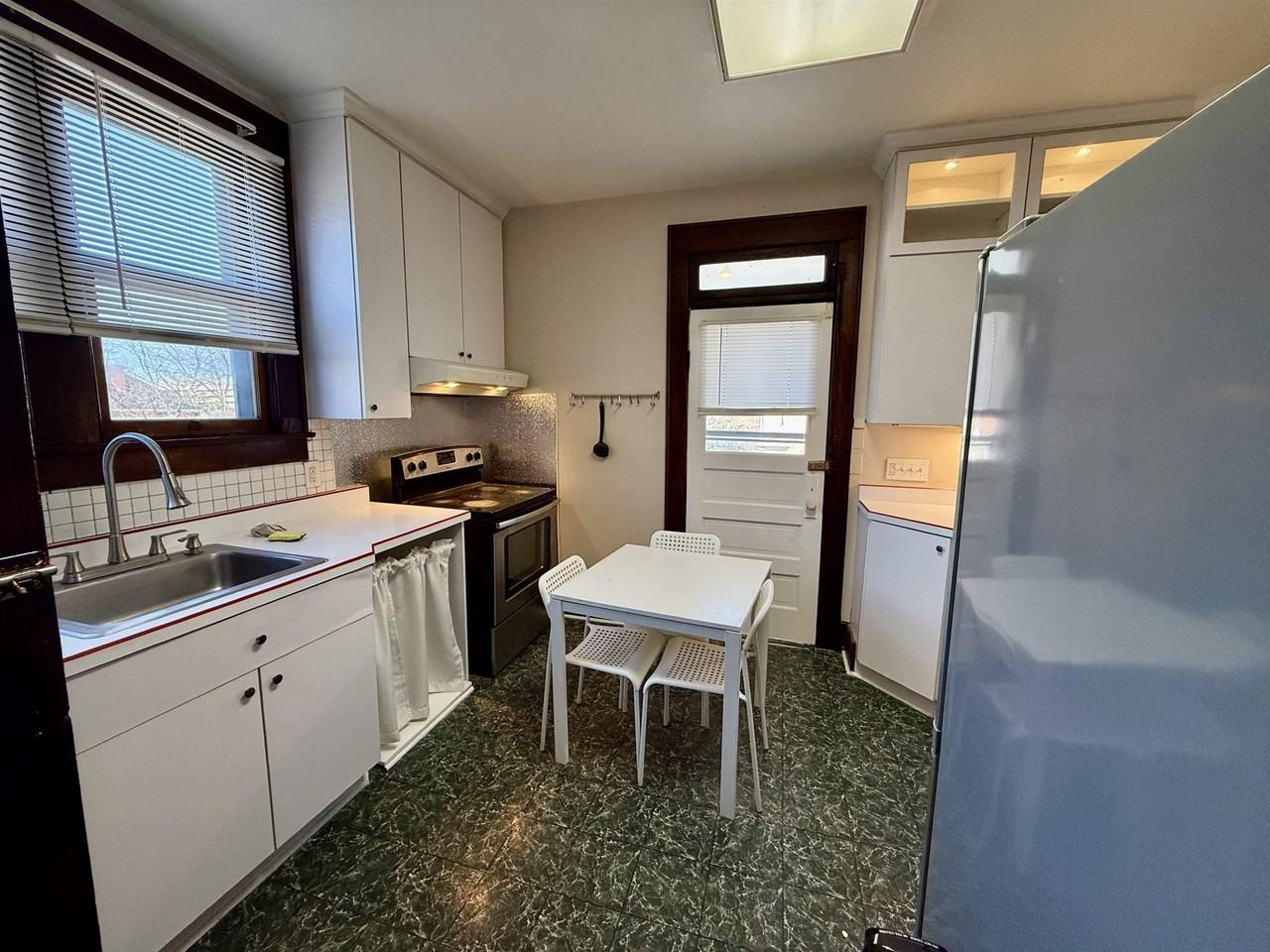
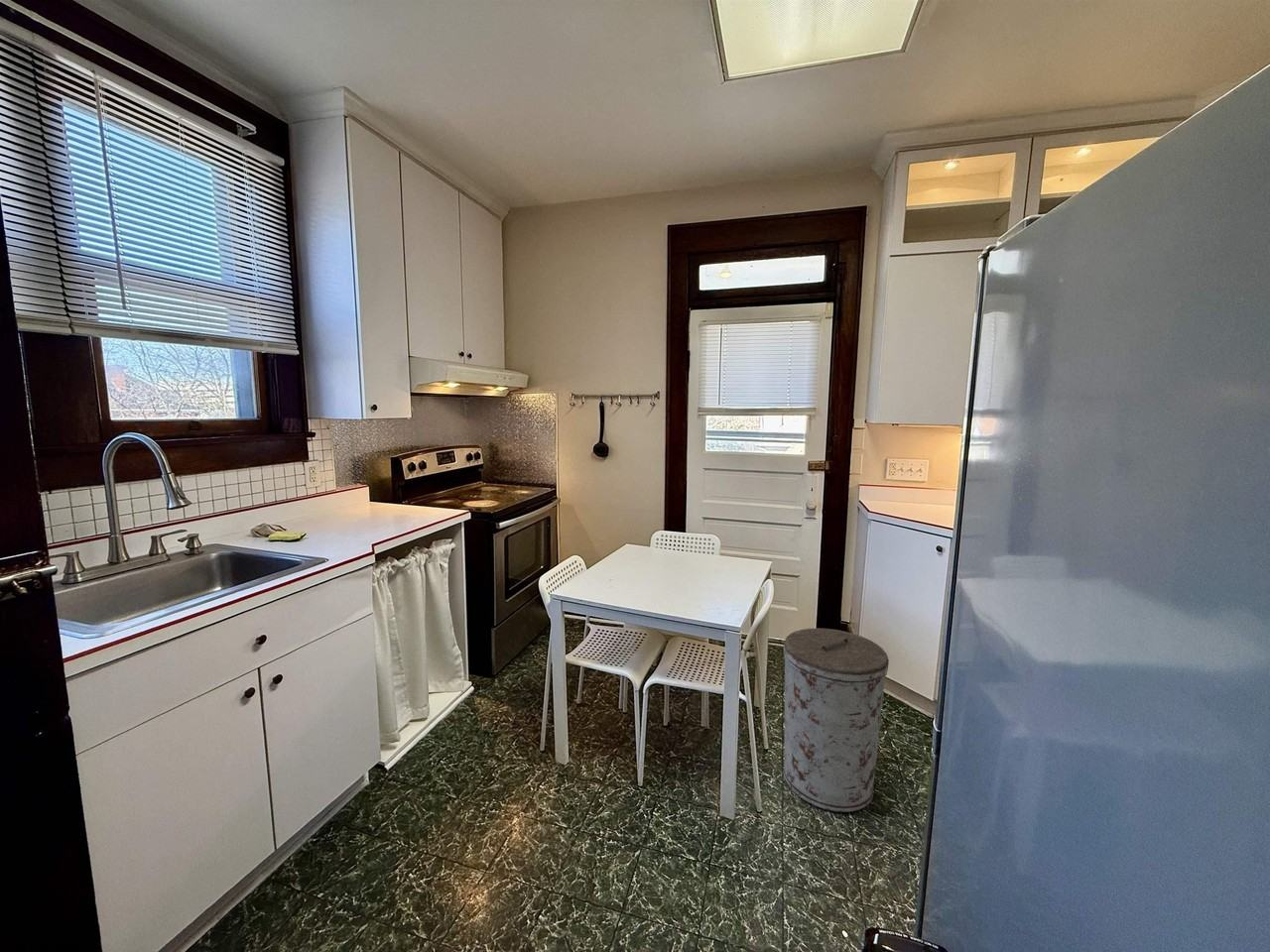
+ trash can [783,628,890,813]
